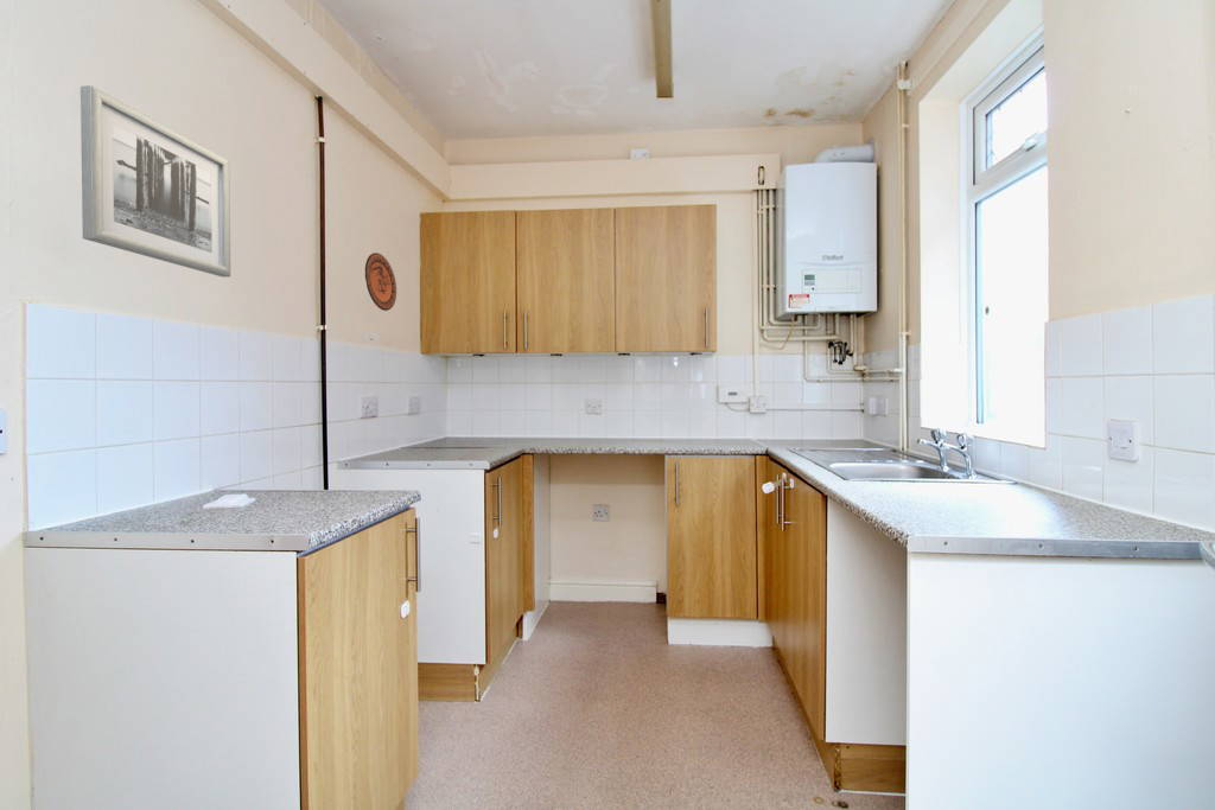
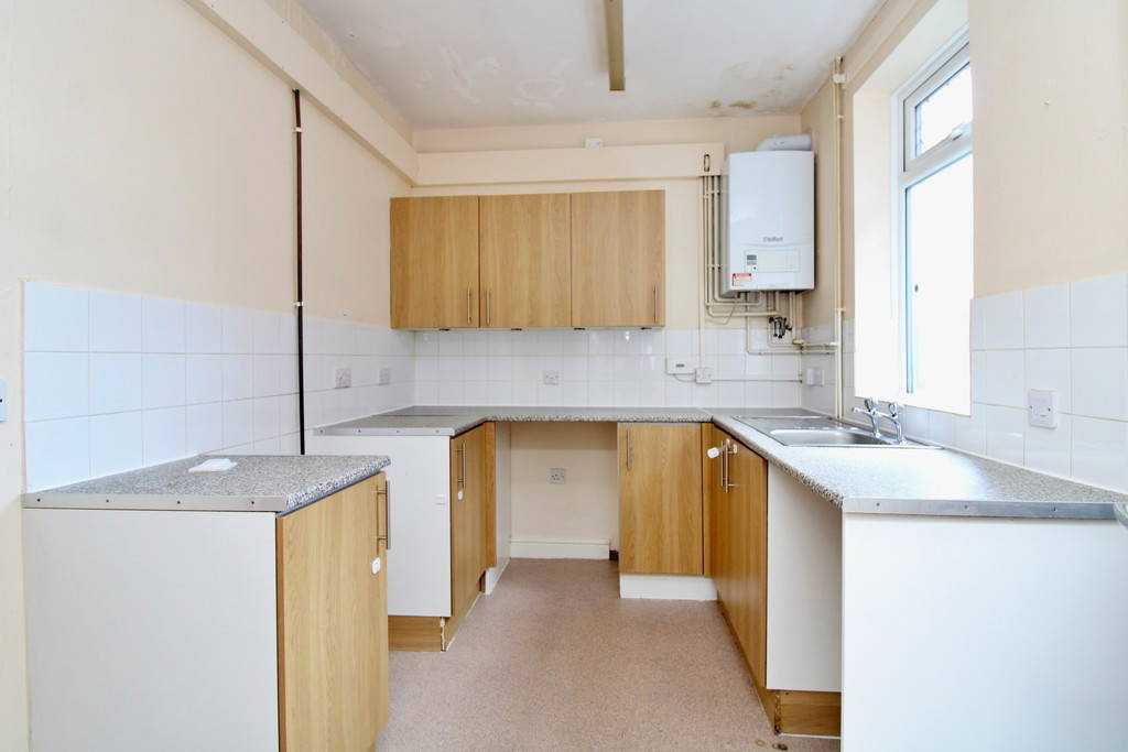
- decorative plate [364,251,397,312]
- wall art [79,84,231,279]
